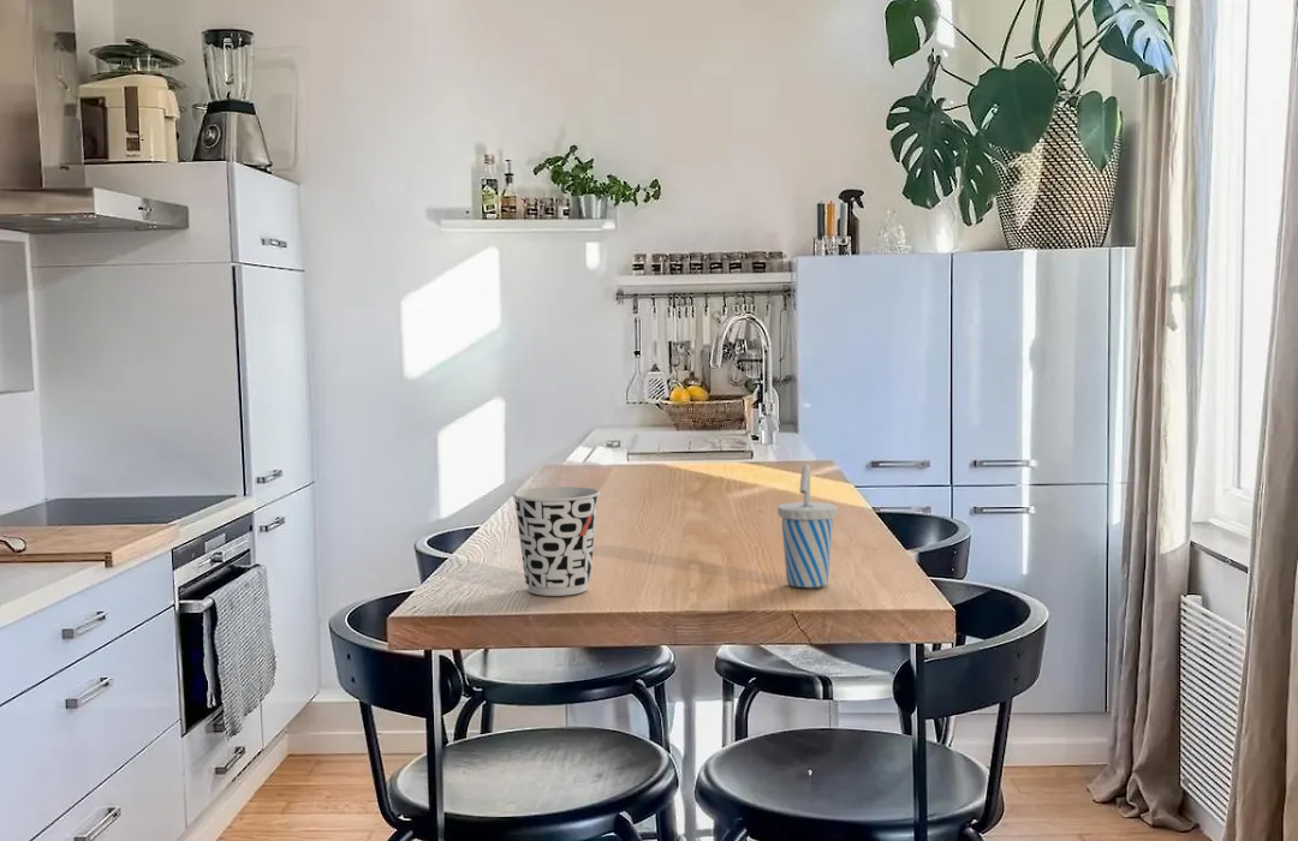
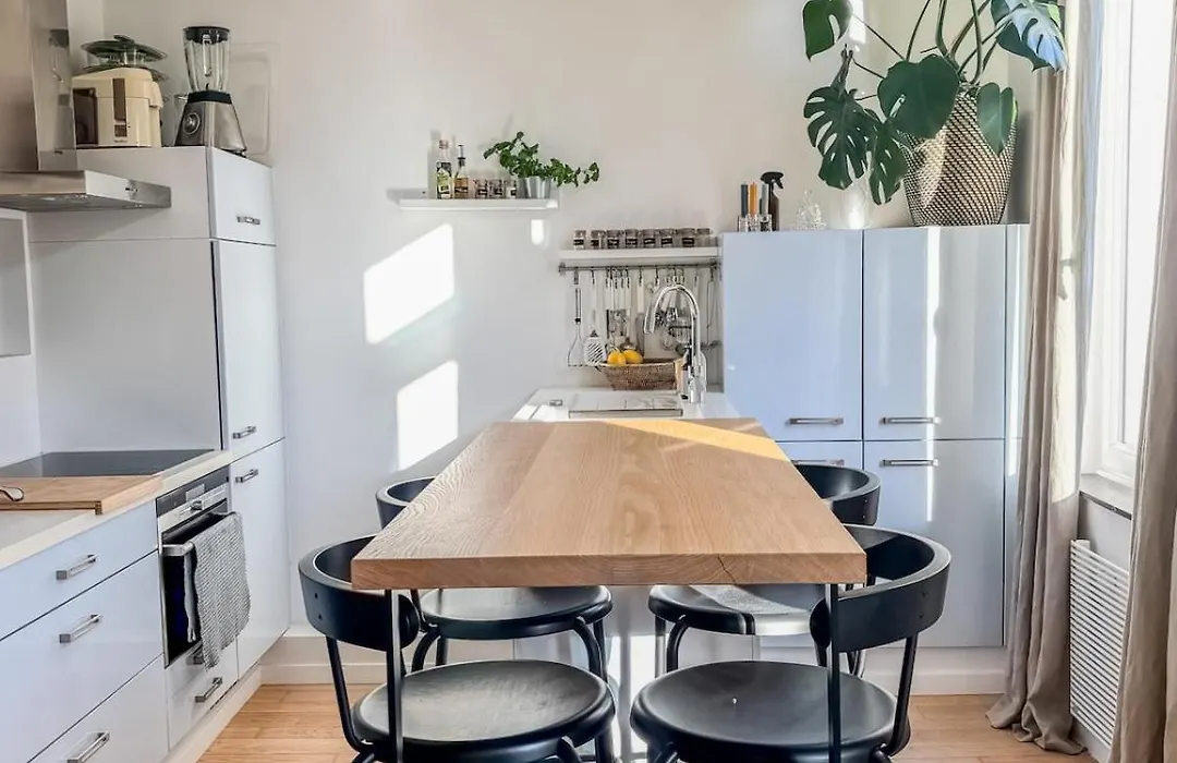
- cup [511,485,601,597]
- cup [776,464,838,589]
